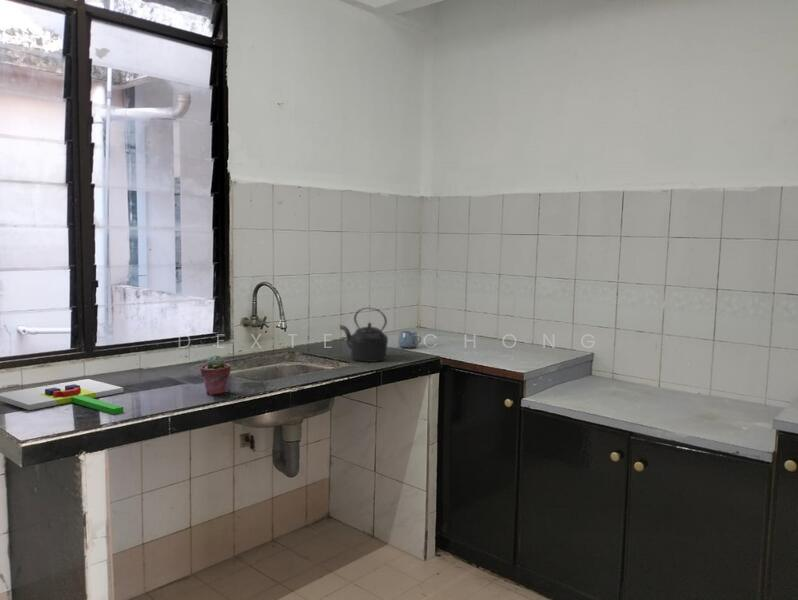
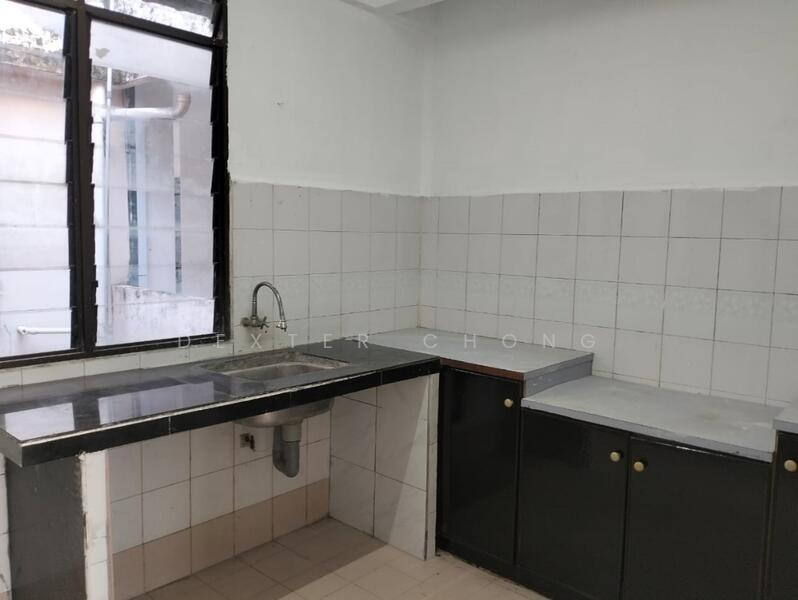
- kettle [339,307,389,363]
- chopping board [0,378,124,415]
- mug [397,330,422,349]
- potted succulent [199,354,231,396]
